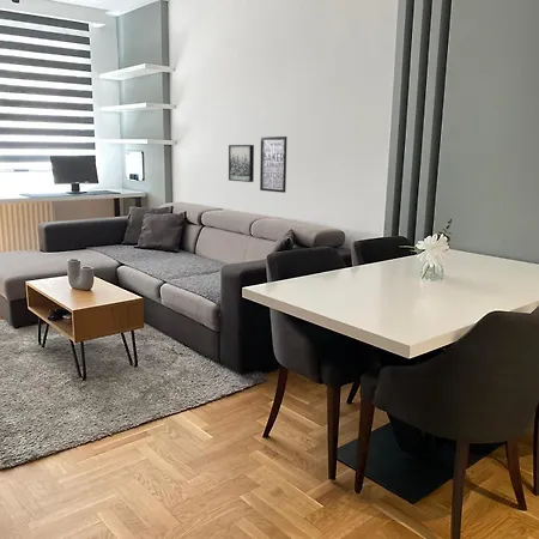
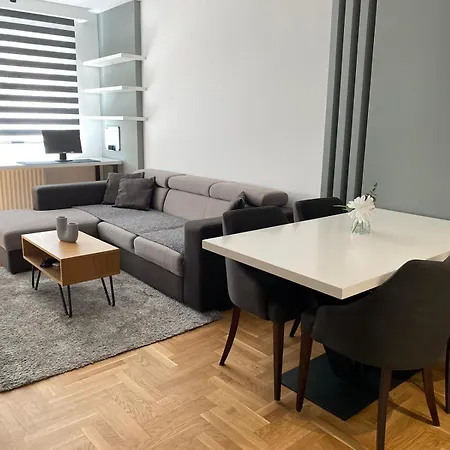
- wall art [259,135,289,194]
- wall art [228,144,255,183]
